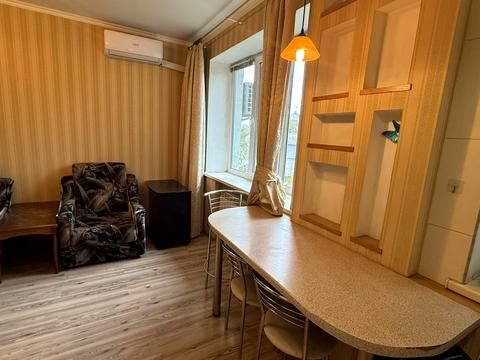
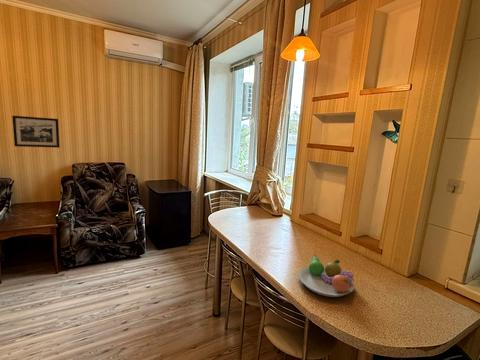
+ fruit bowl [297,254,355,298]
+ picture frame [11,115,60,148]
